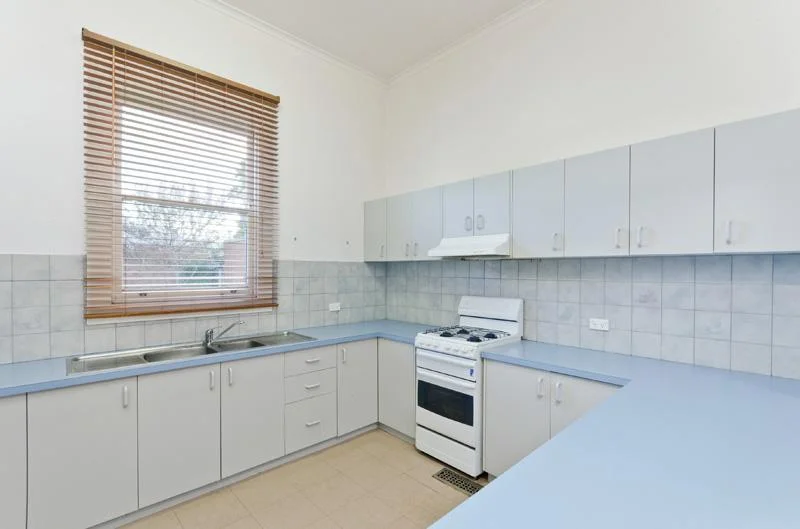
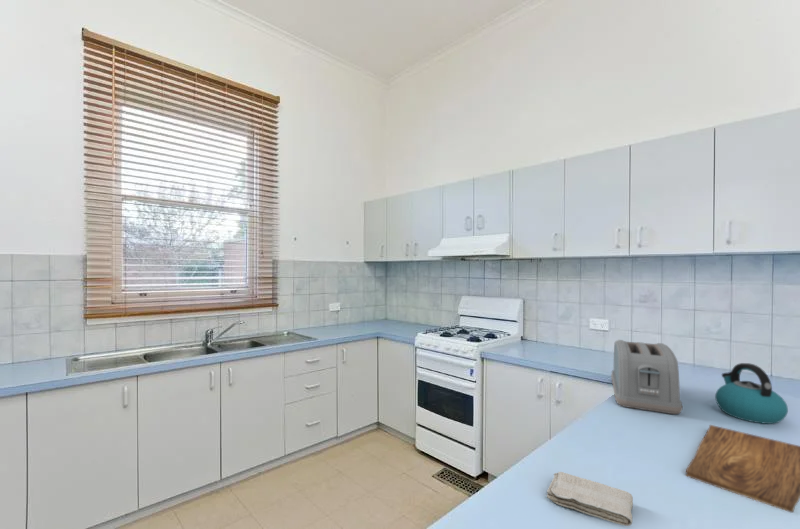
+ toaster [610,339,683,415]
+ cutting board [685,424,800,514]
+ kettle [714,362,789,425]
+ washcloth [546,471,634,527]
